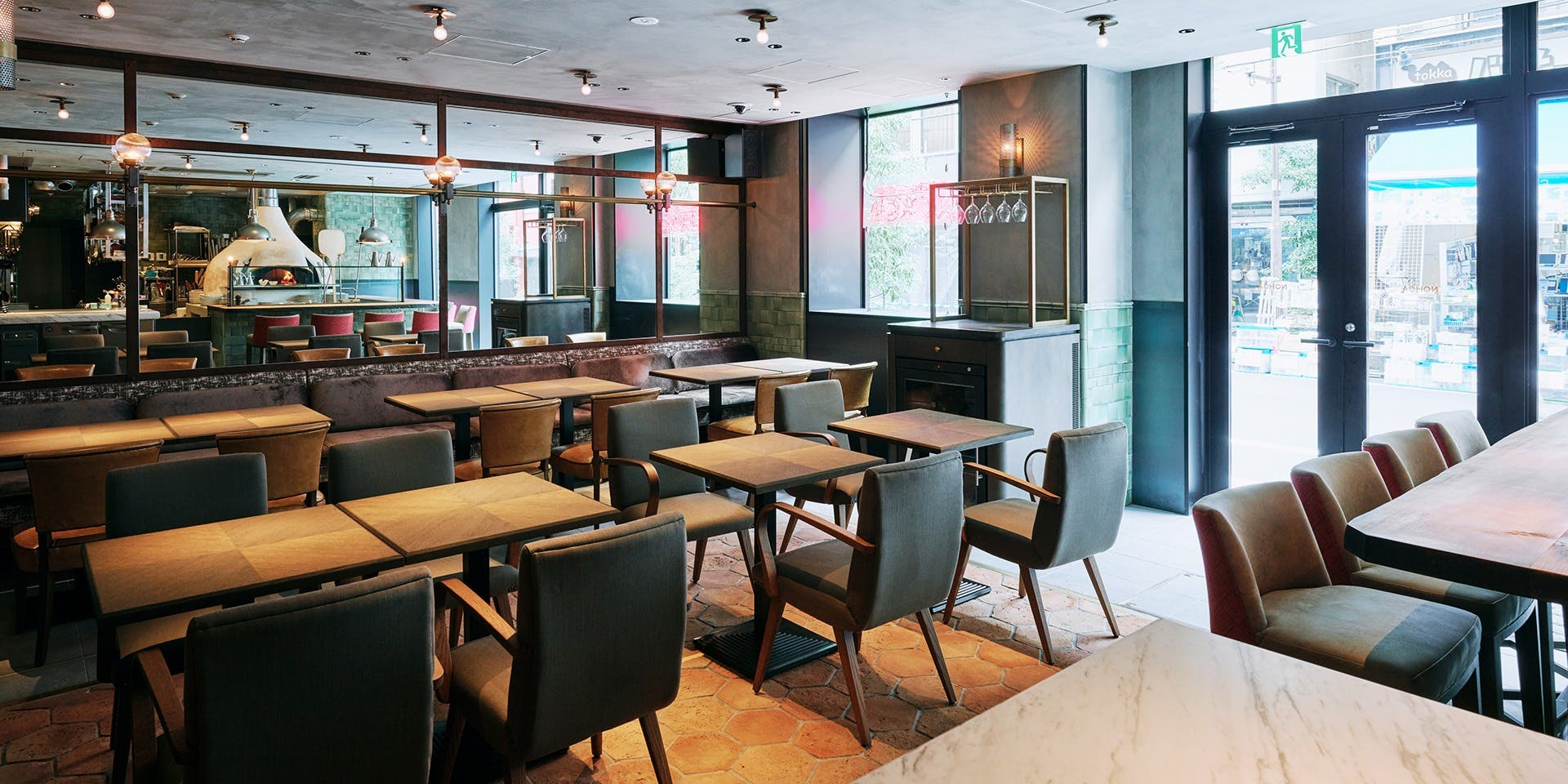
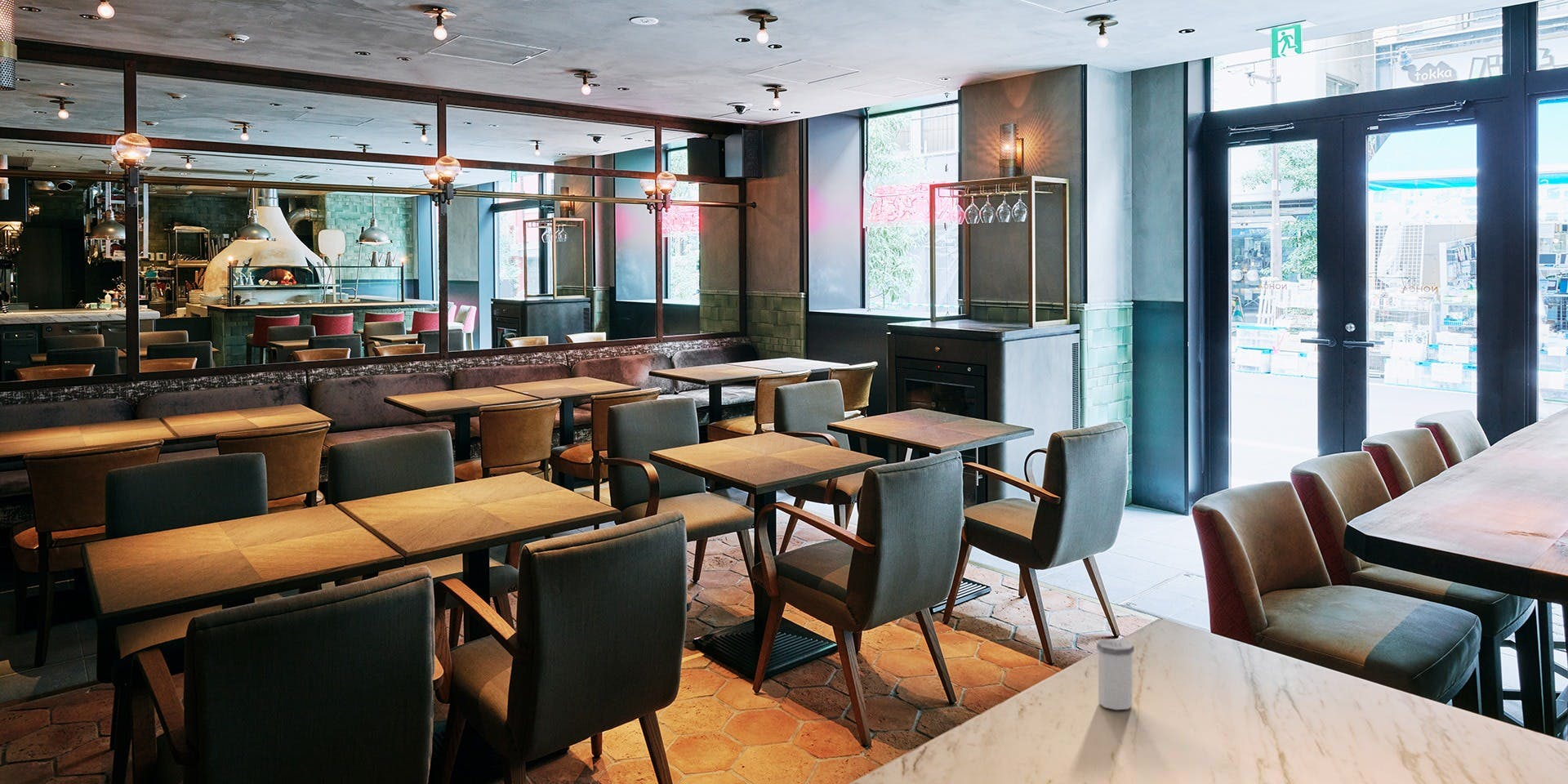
+ salt shaker [1096,639,1135,711]
